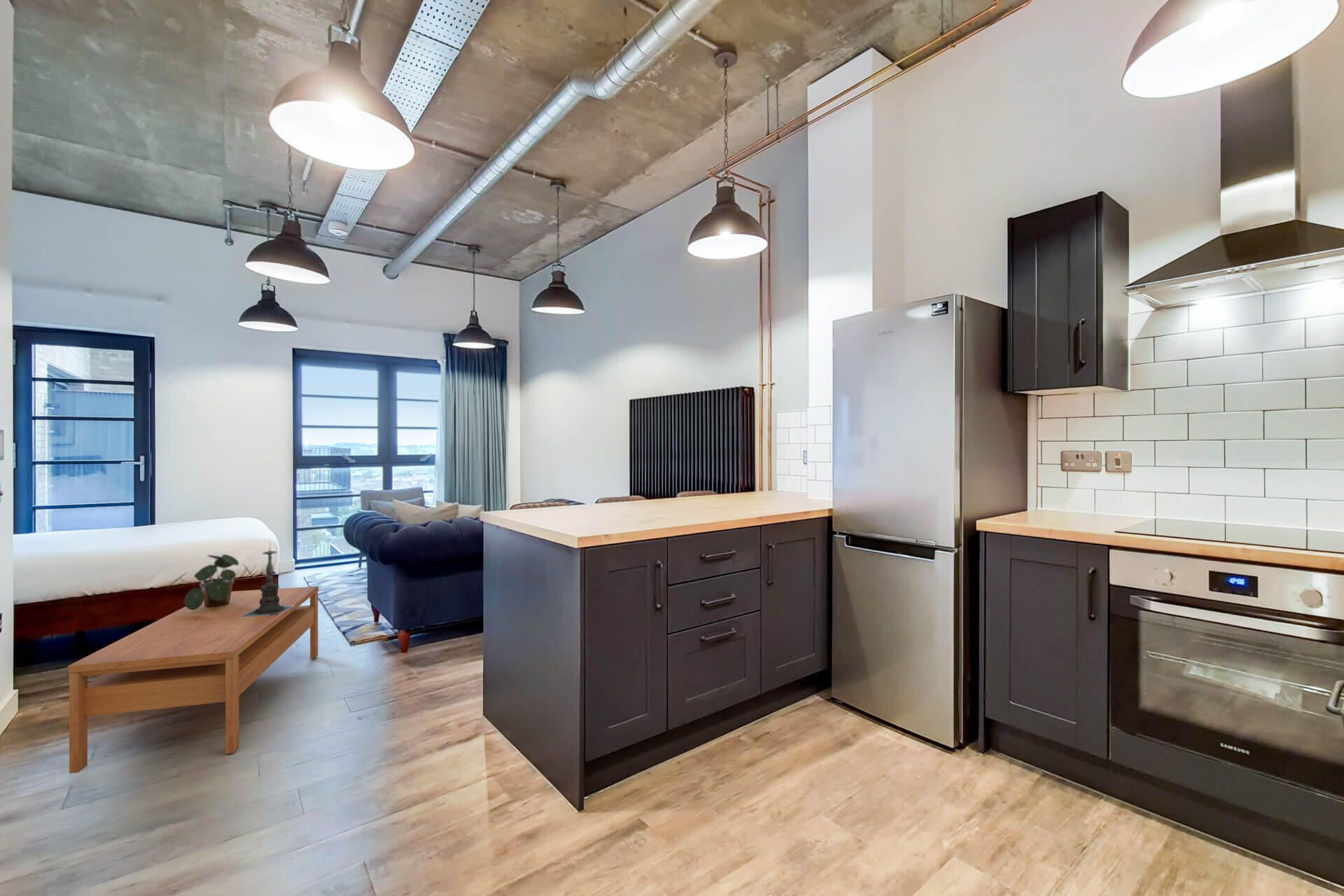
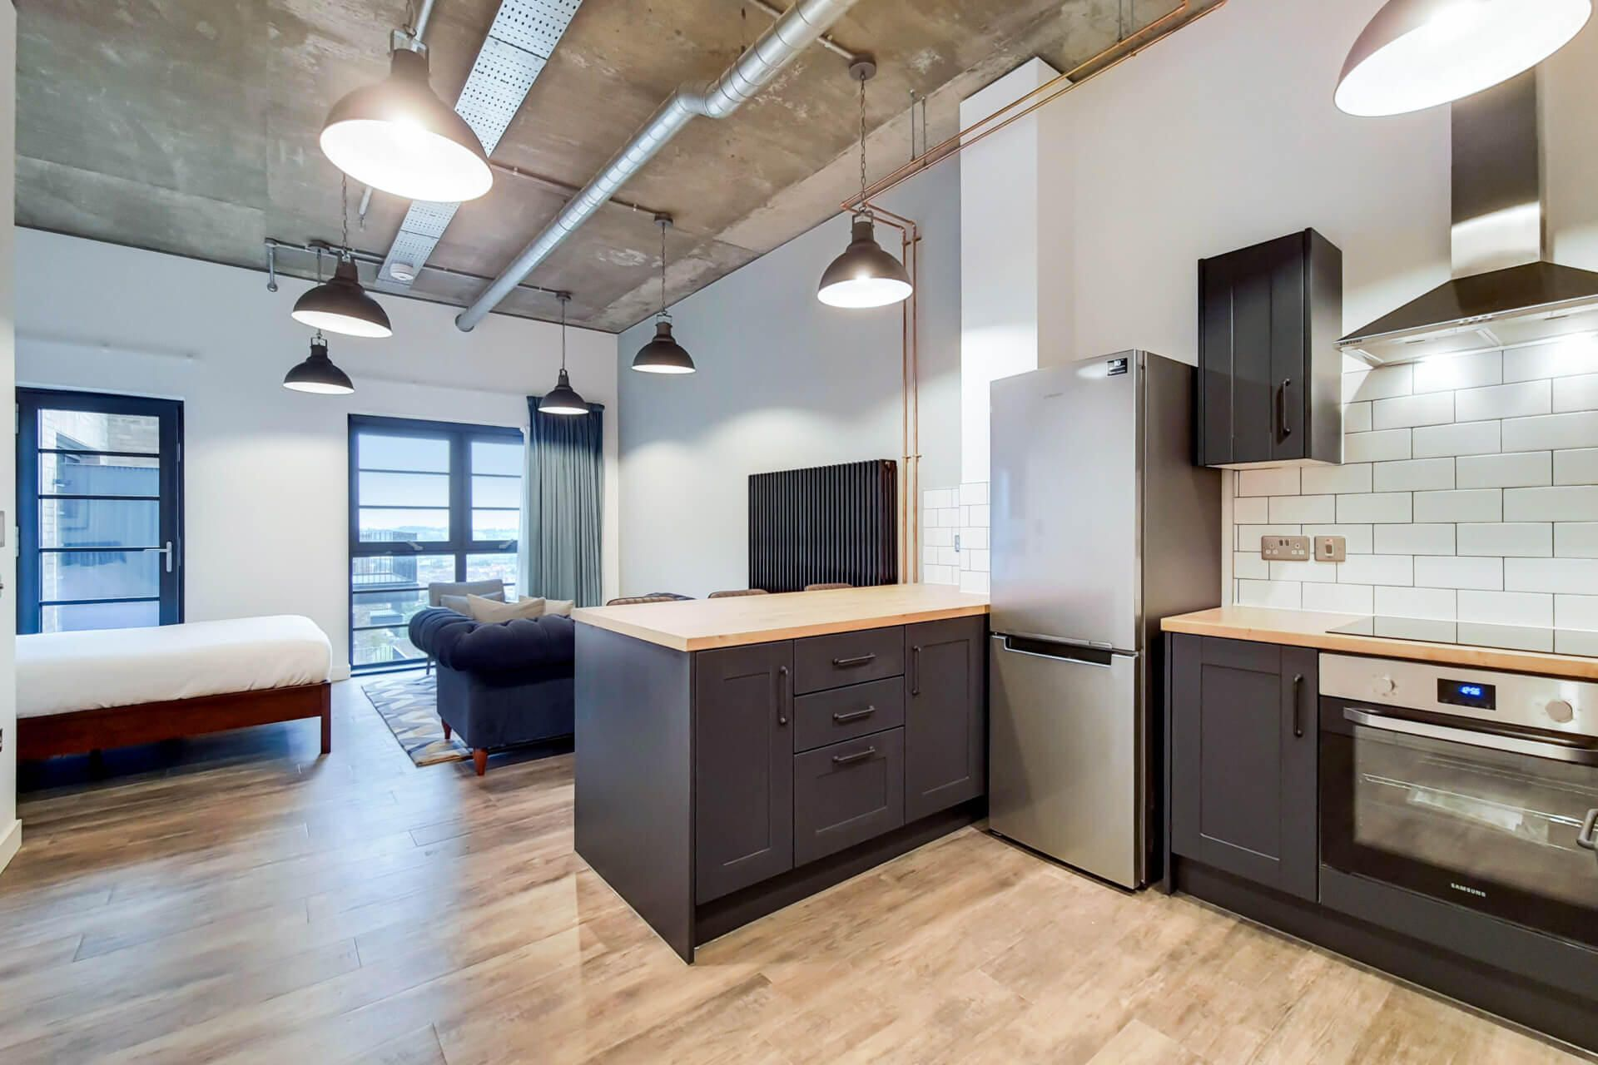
- potted plant [166,554,255,610]
- coffee table [67,586,319,774]
- candle holder [241,541,294,617]
